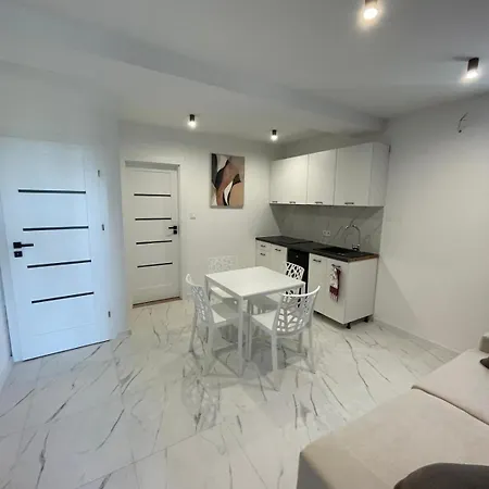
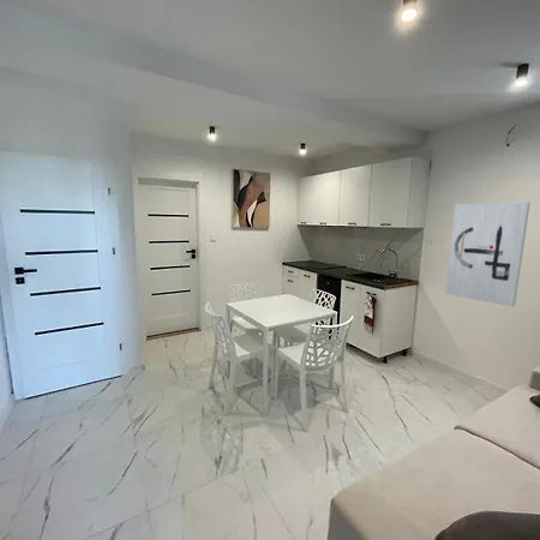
+ wall art [444,200,532,308]
